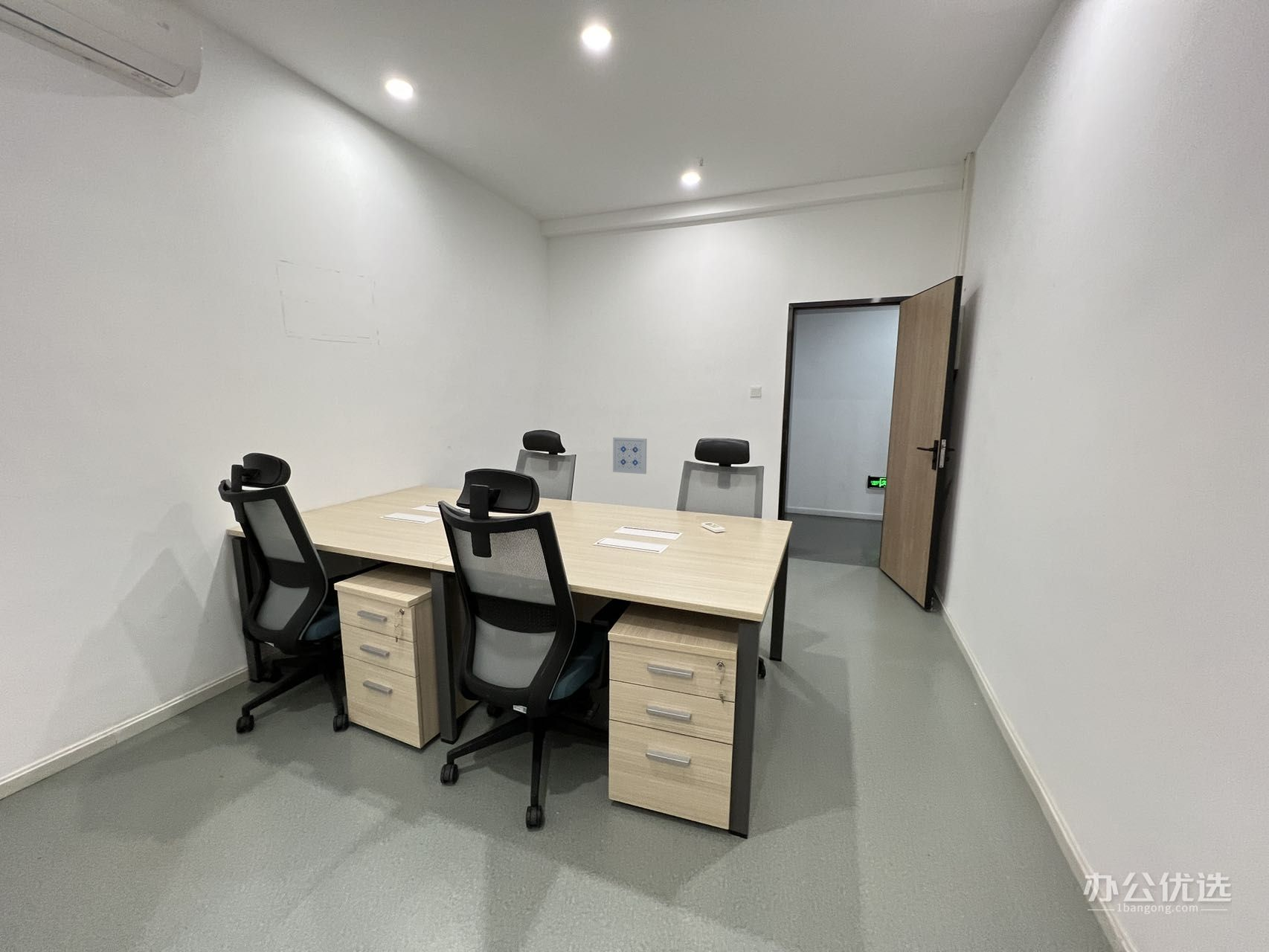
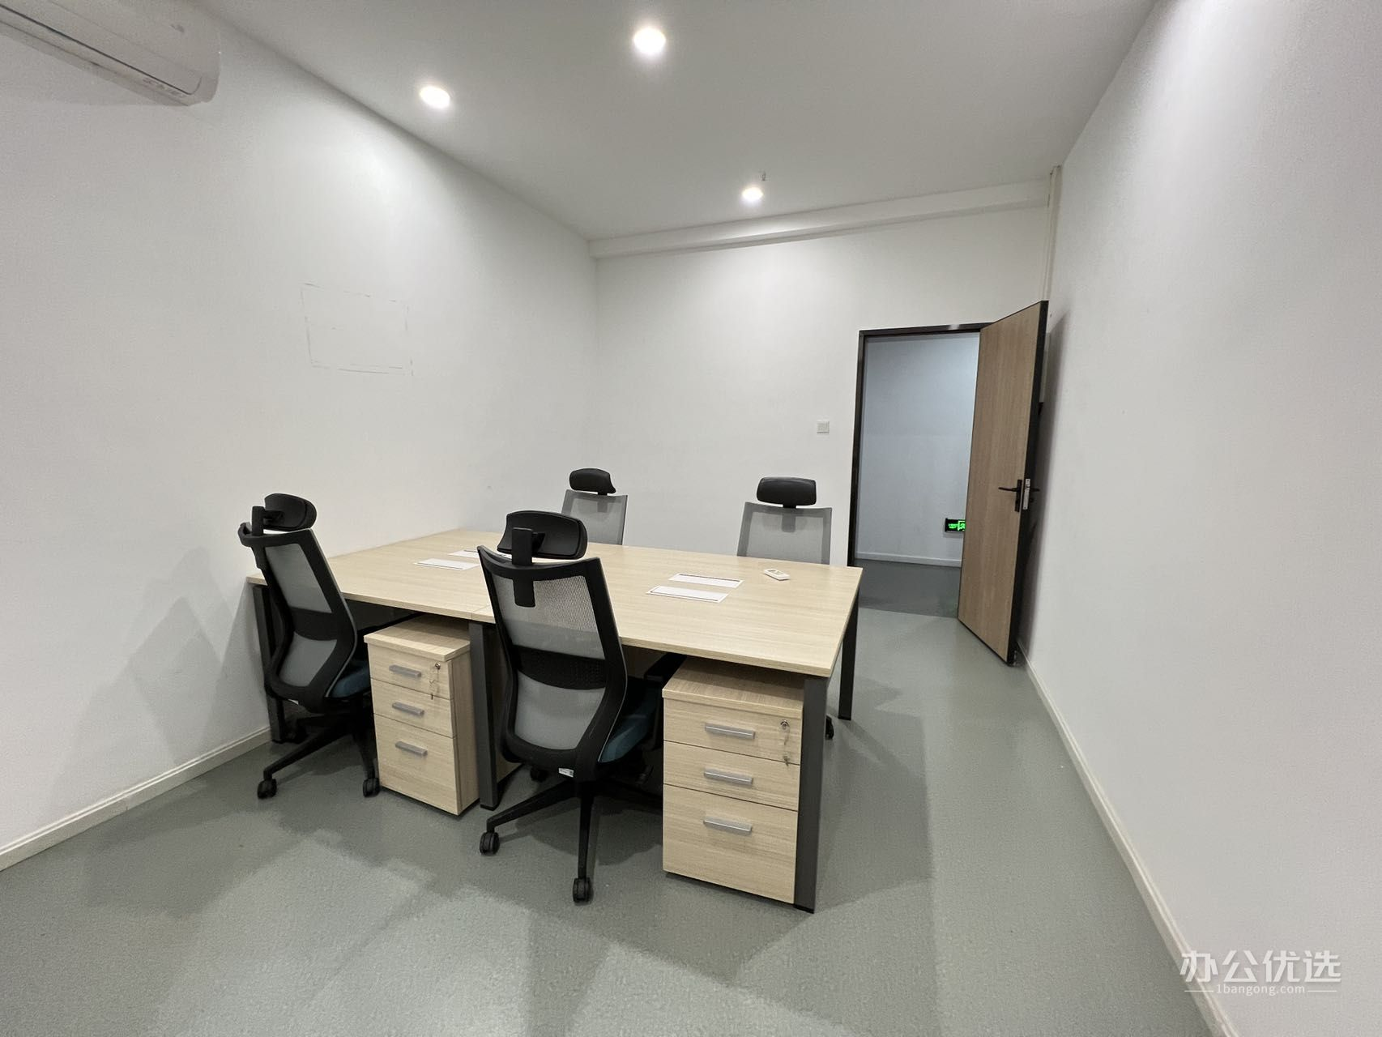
- wall art [612,437,647,475]
